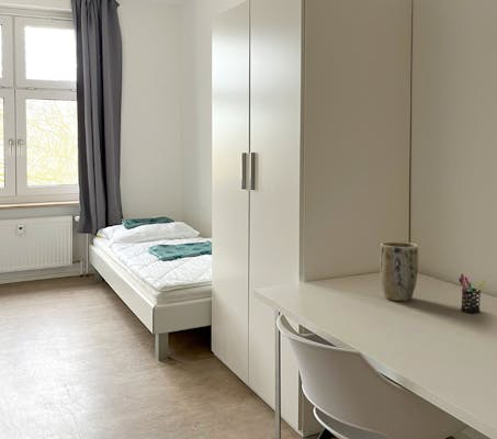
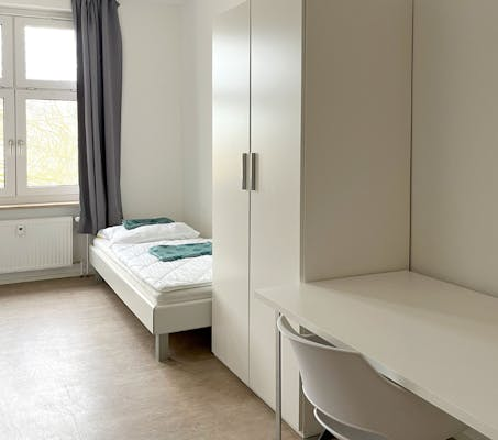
- pen holder [458,273,486,314]
- plant pot [379,241,419,302]
